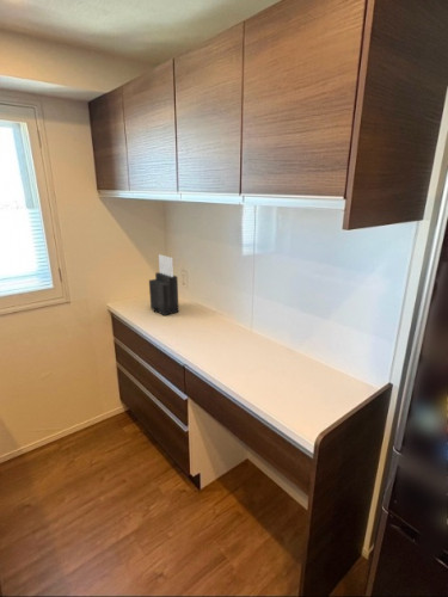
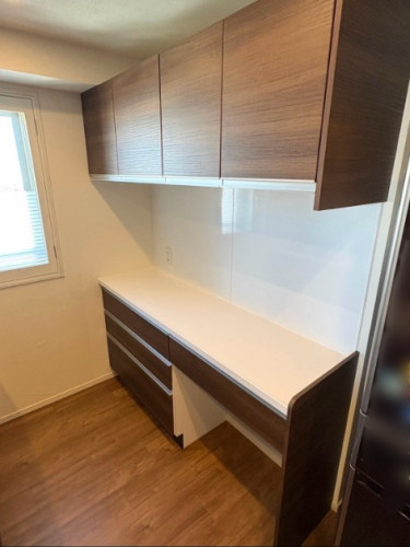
- knife block [148,253,180,316]
